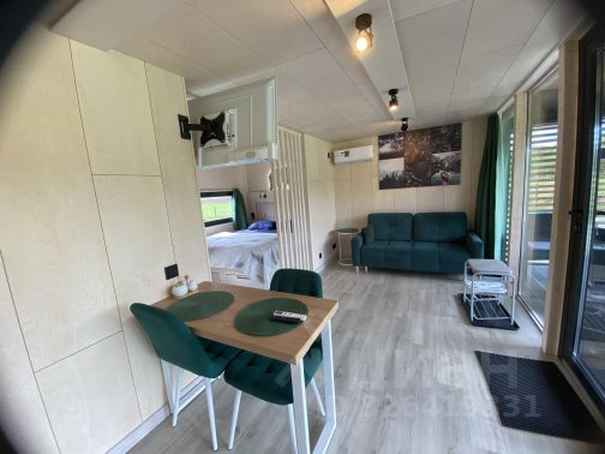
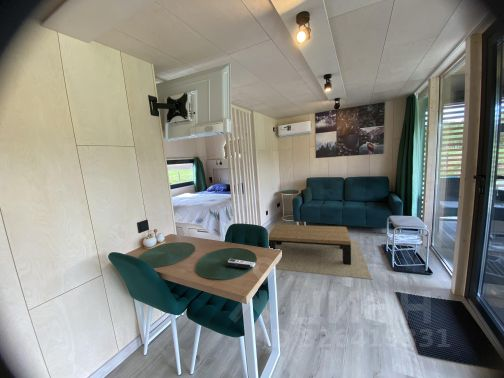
+ coffee table [268,224,373,280]
